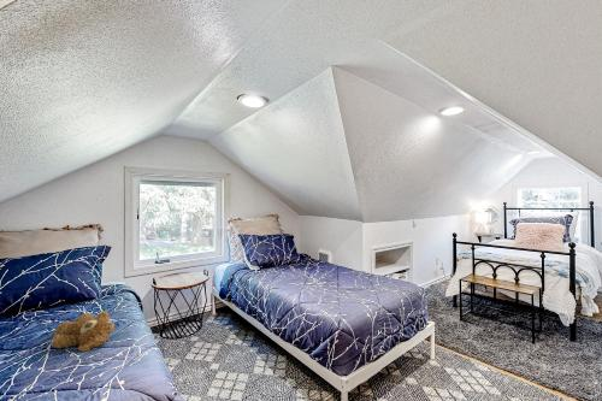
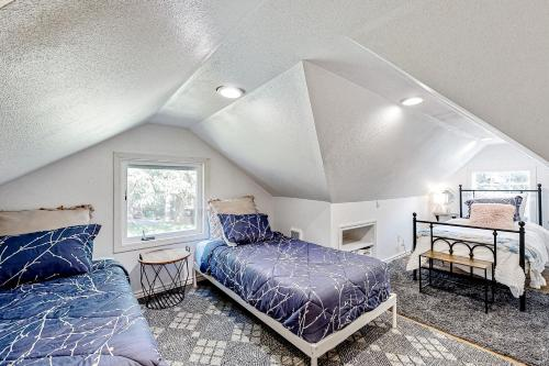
- teddy bear [49,309,116,353]
